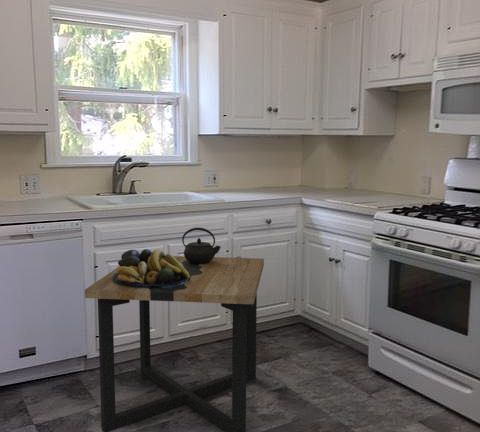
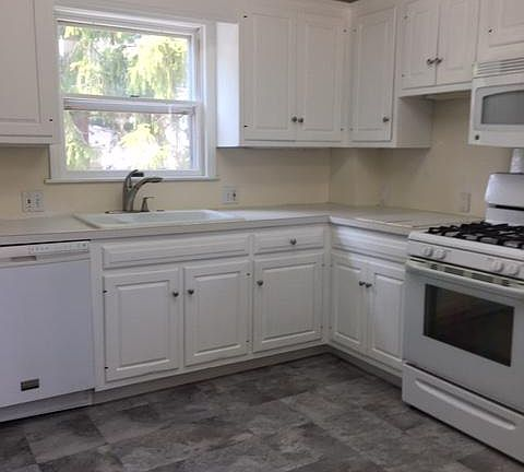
- fruit bowl [112,248,190,288]
- kettle [181,227,222,264]
- side table [84,255,265,432]
